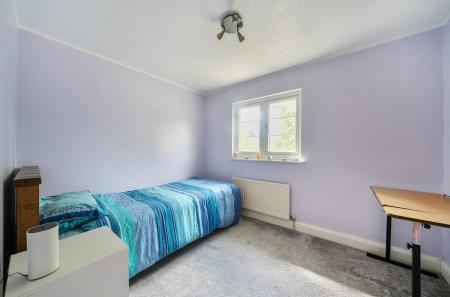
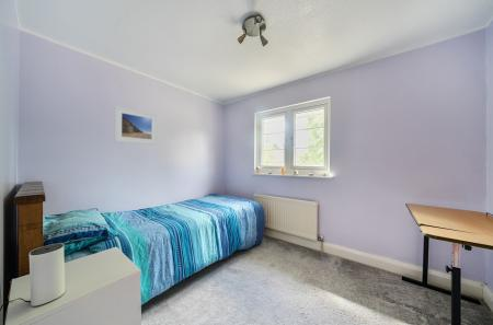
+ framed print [114,105,158,146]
